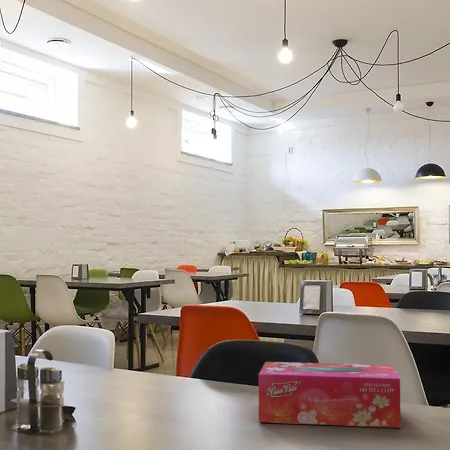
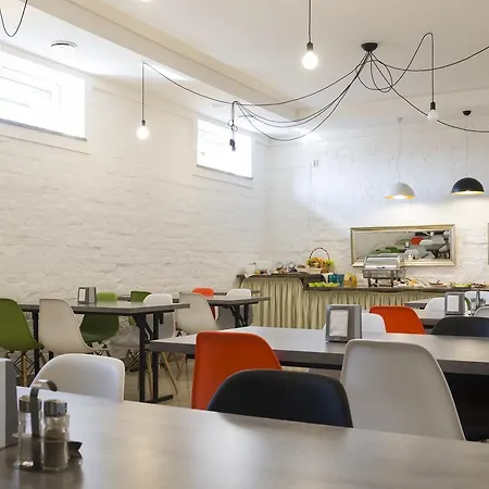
- tissue box [258,361,402,429]
